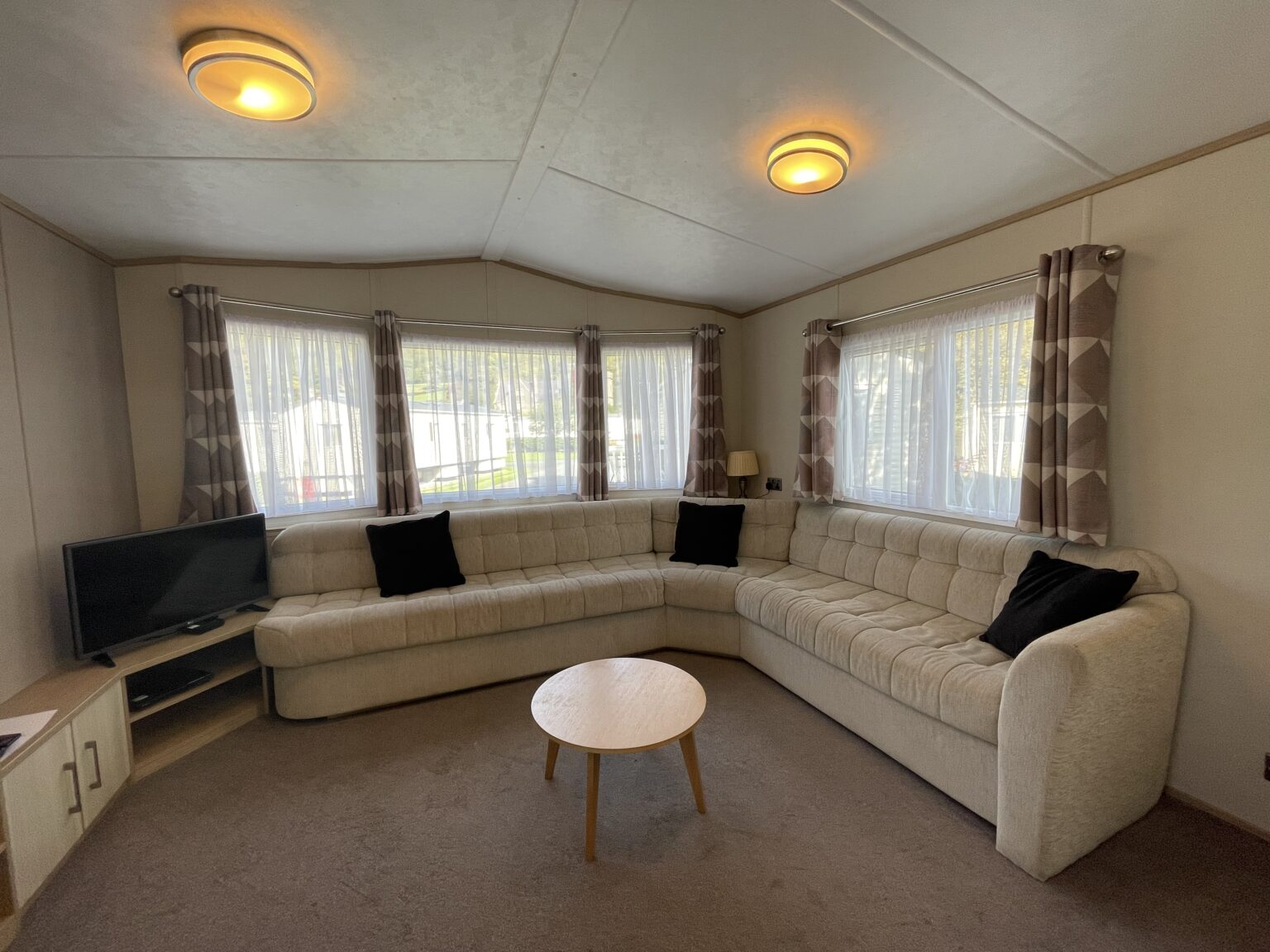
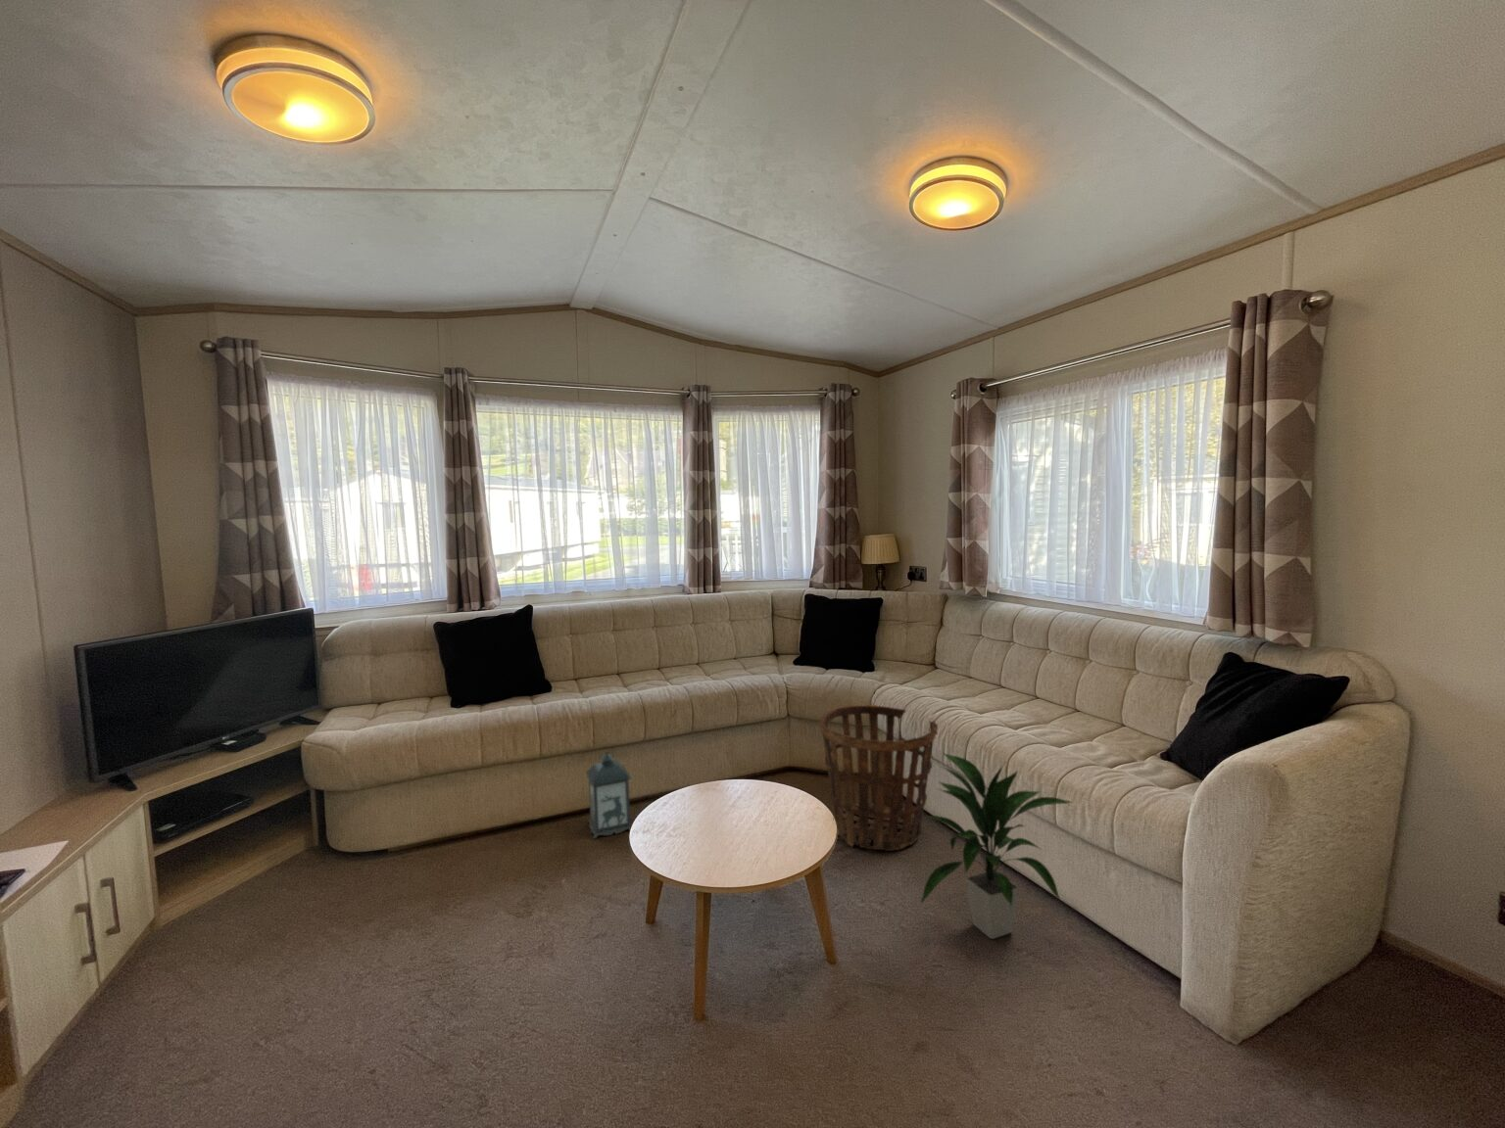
+ basket [819,704,939,852]
+ lantern [585,750,632,840]
+ indoor plant [920,752,1075,940]
